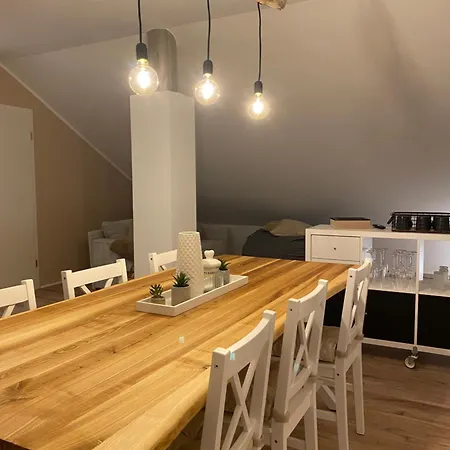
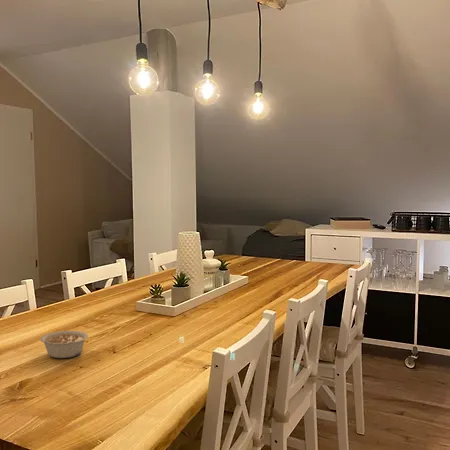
+ legume [39,330,89,359]
